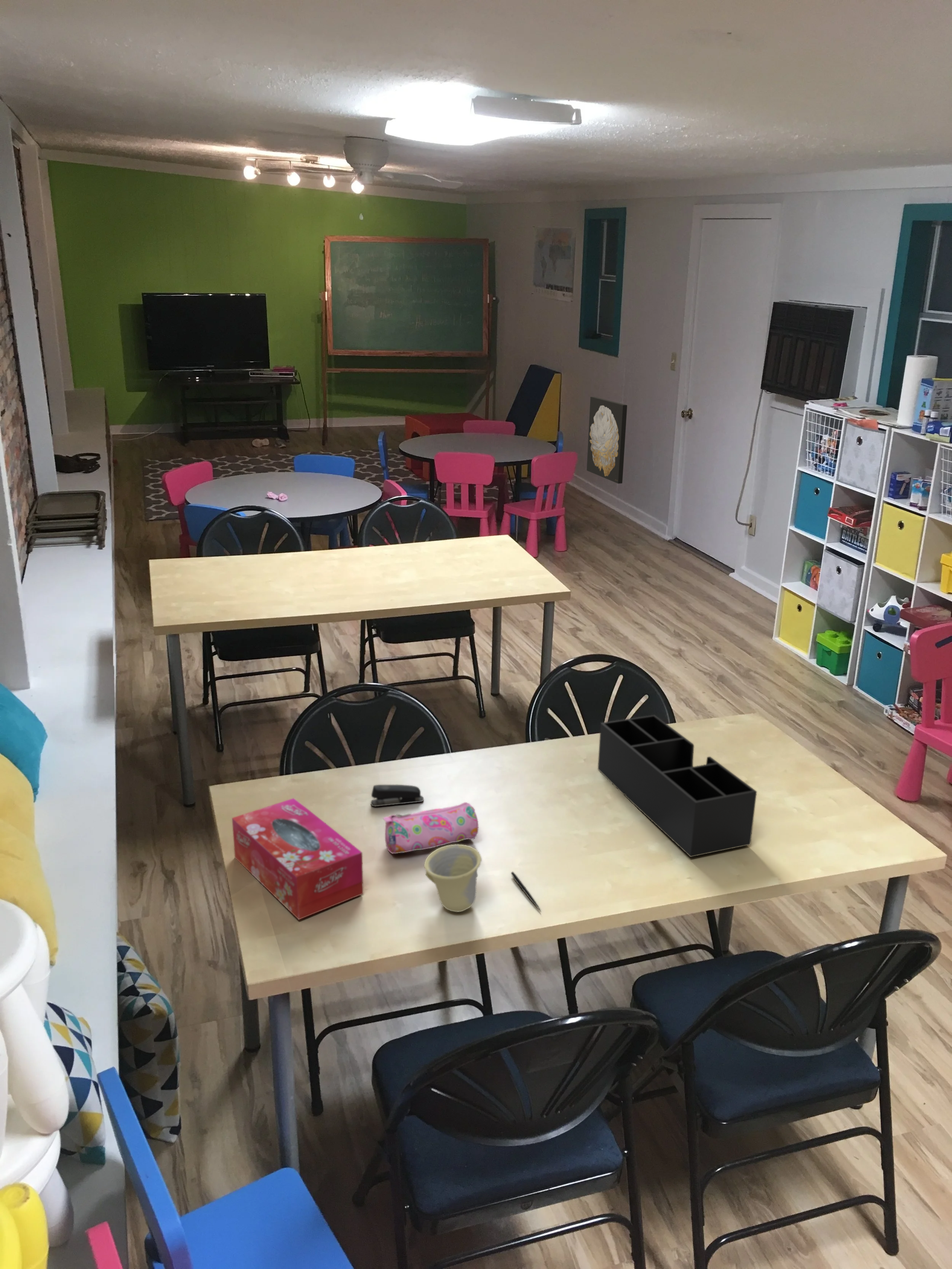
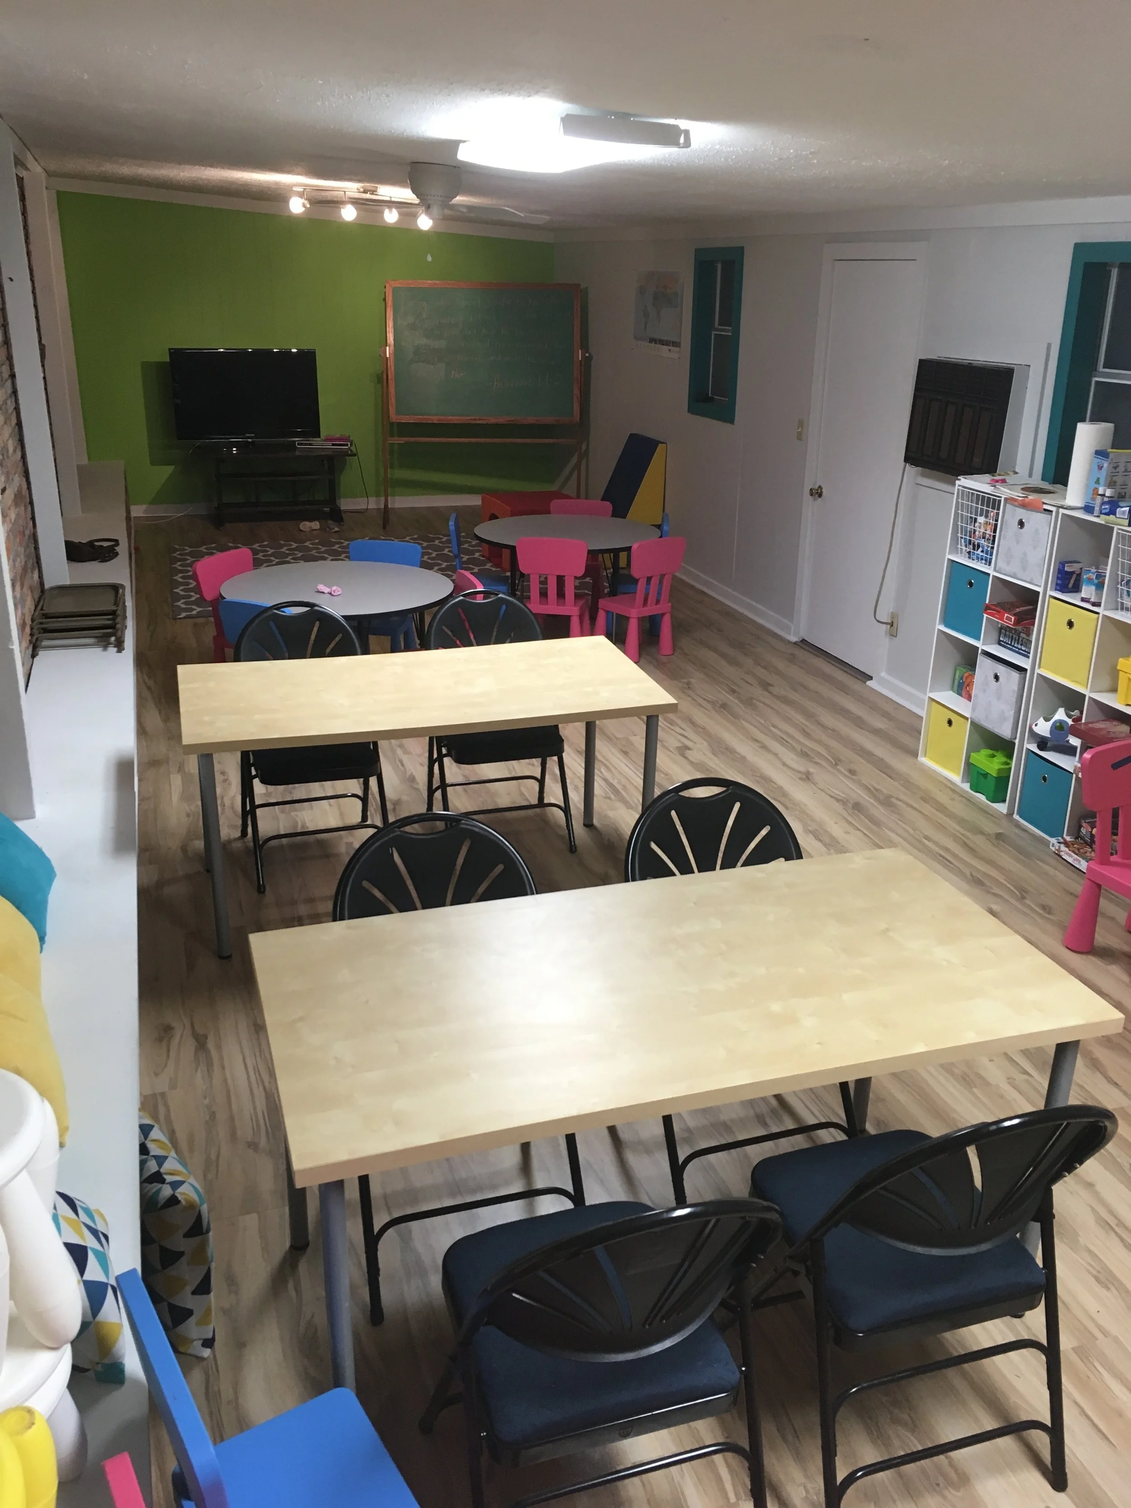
- wall art [586,396,628,484]
- pencil case [383,802,479,854]
- stapler [371,784,424,807]
- desk organizer [597,715,757,857]
- cup [424,844,482,913]
- tissue box [232,798,364,920]
- pen [511,872,541,911]
